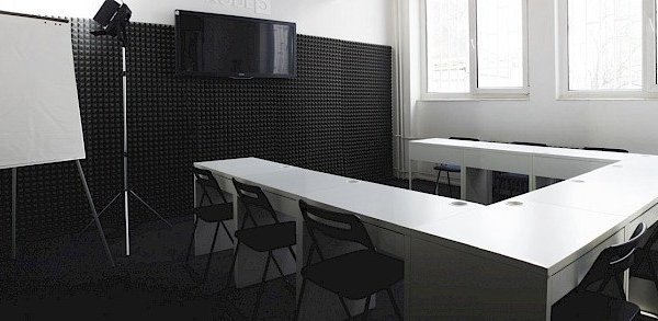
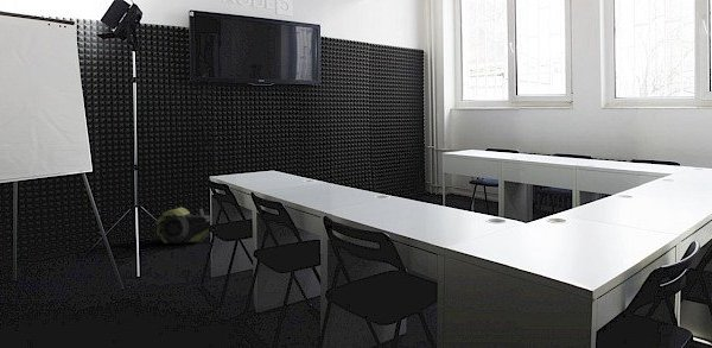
+ backpack [154,207,211,245]
